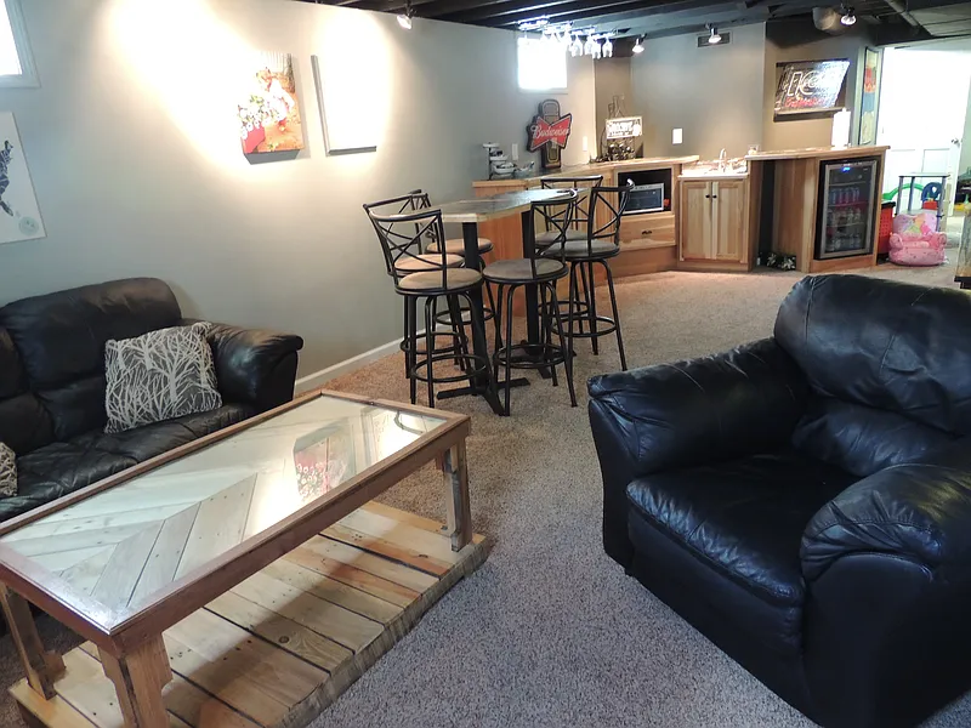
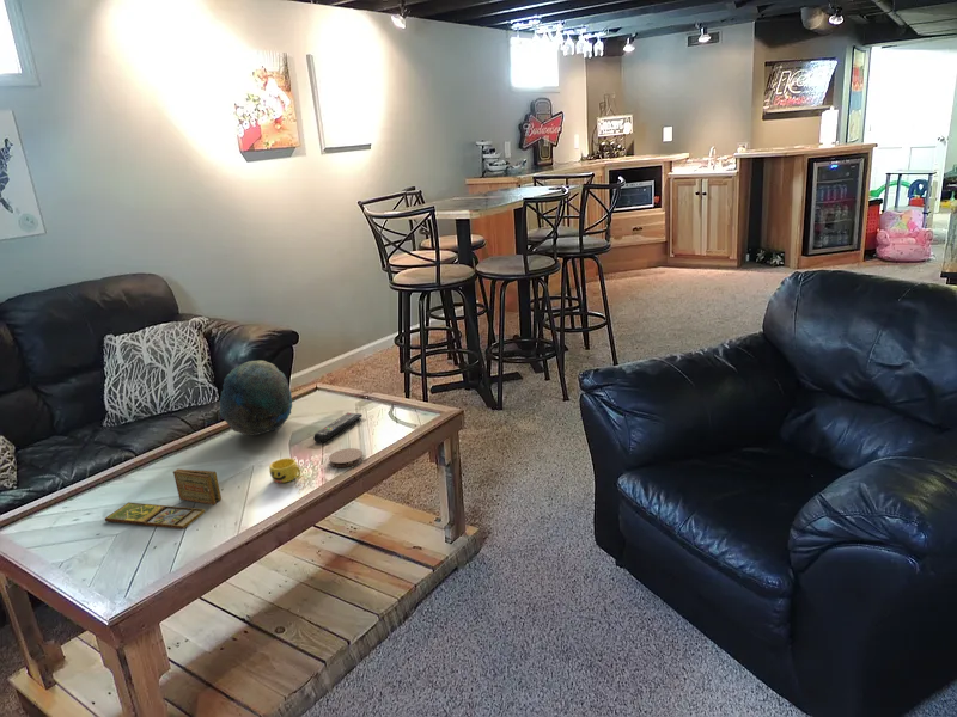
+ board game [104,468,223,531]
+ decorative bowl [219,360,293,436]
+ remote control [312,411,364,445]
+ cup [268,456,301,484]
+ coaster [328,447,364,468]
